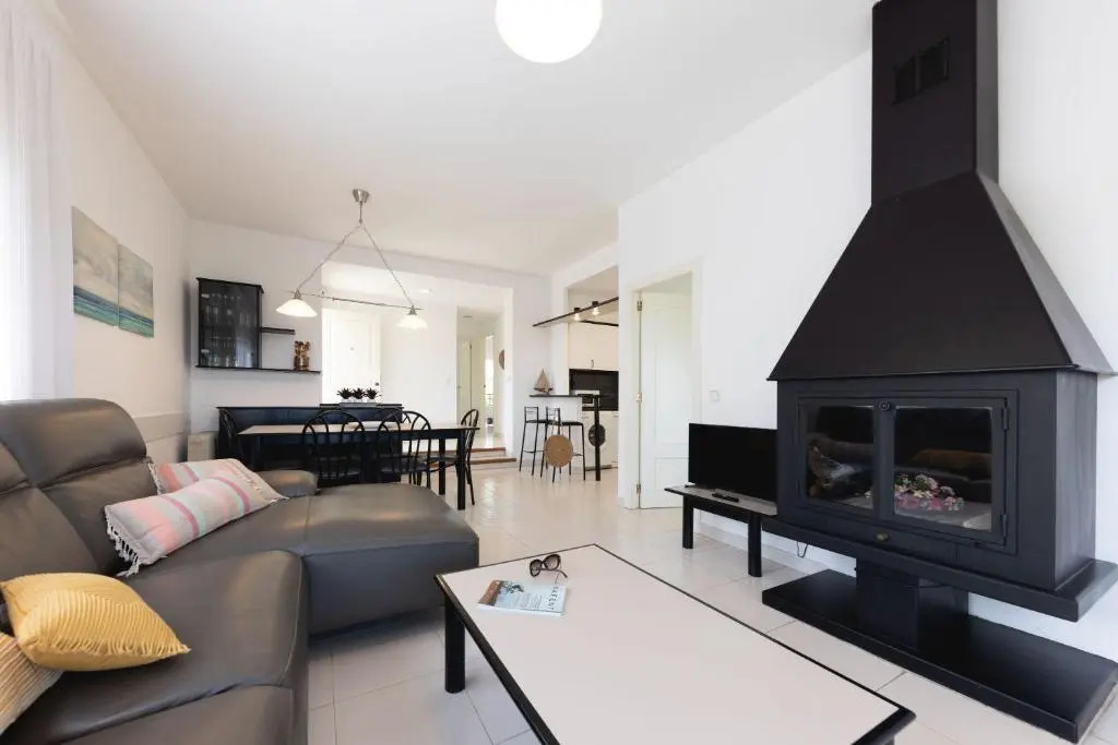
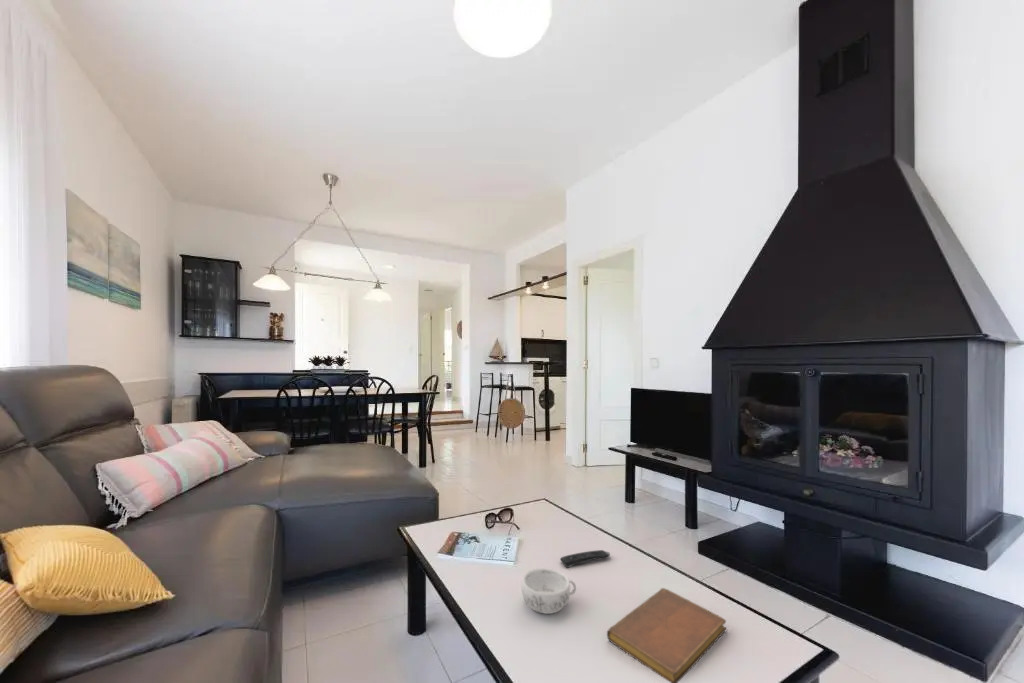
+ notebook [606,587,727,683]
+ remote control [559,549,611,569]
+ decorative bowl [521,567,577,615]
